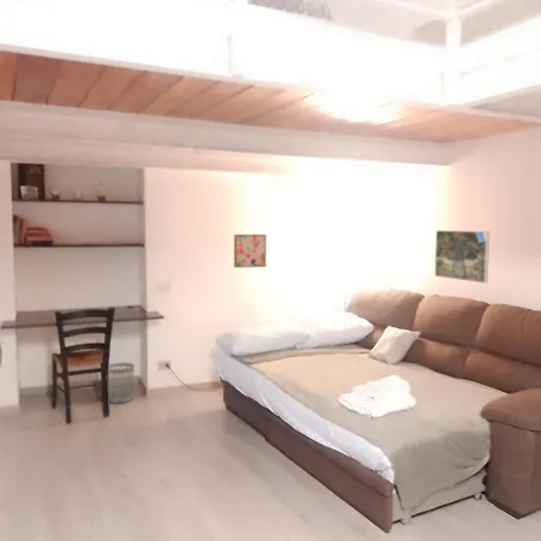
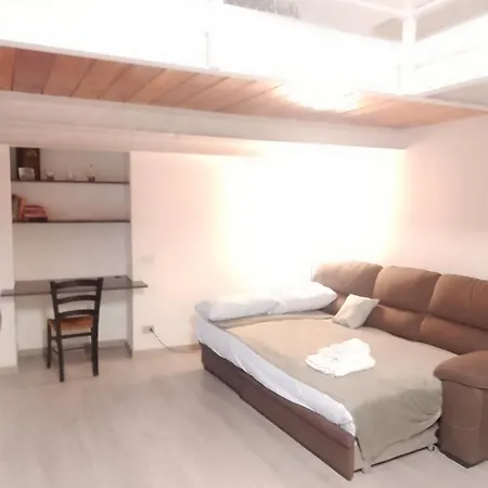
- wall art [233,233,267,269]
- wastebasket [107,362,136,404]
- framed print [434,230,491,284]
